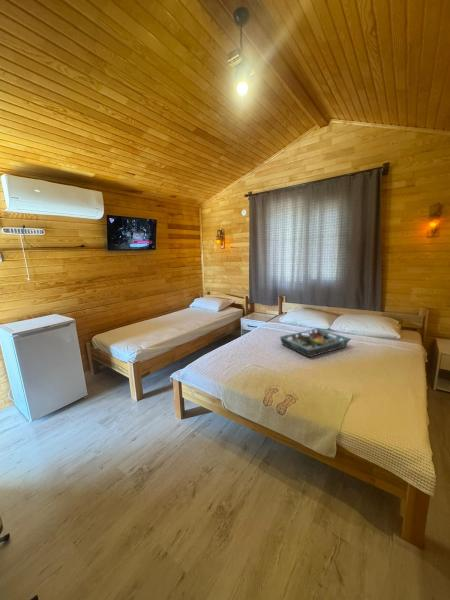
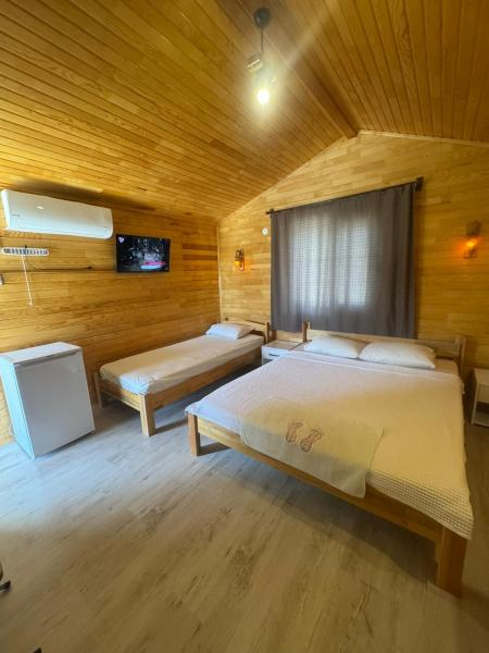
- serving tray [279,327,352,358]
